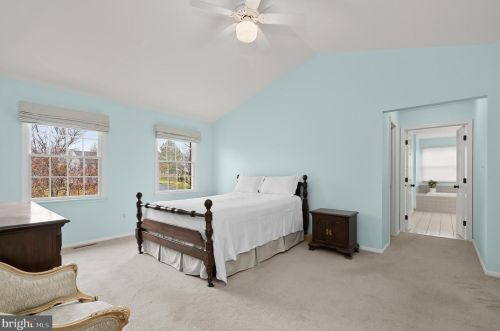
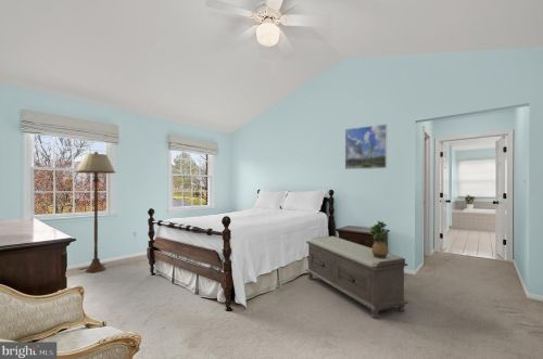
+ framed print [344,123,388,170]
+ bench [305,235,409,320]
+ floor lamp [75,151,116,274]
+ potted plant [368,220,390,259]
